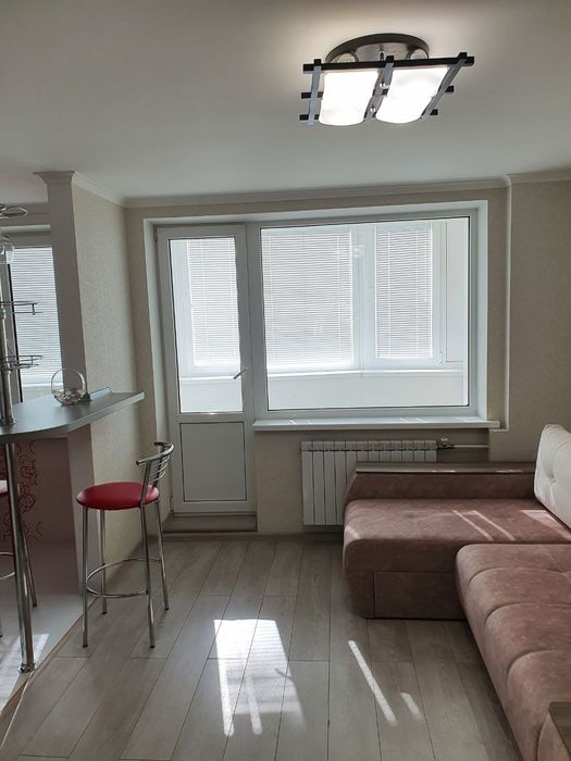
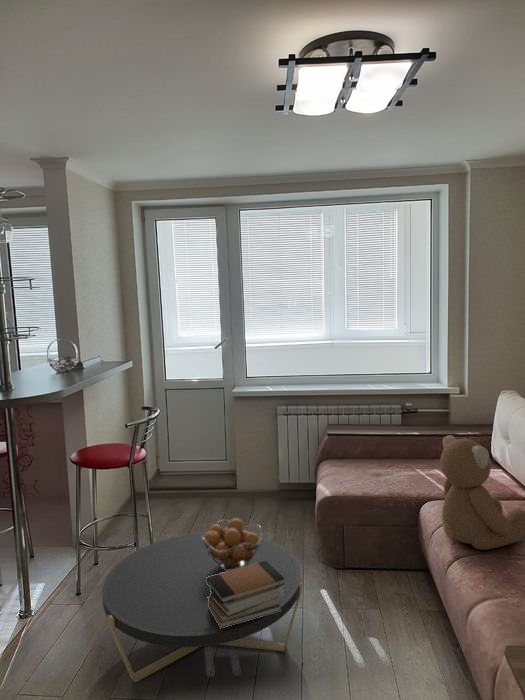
+ fruit basket [202,517,263,571]
+ teddy bear [439,434,525,551]
+ book stack [206,560,285,629]
+ coffee table [101,530,303,684]
